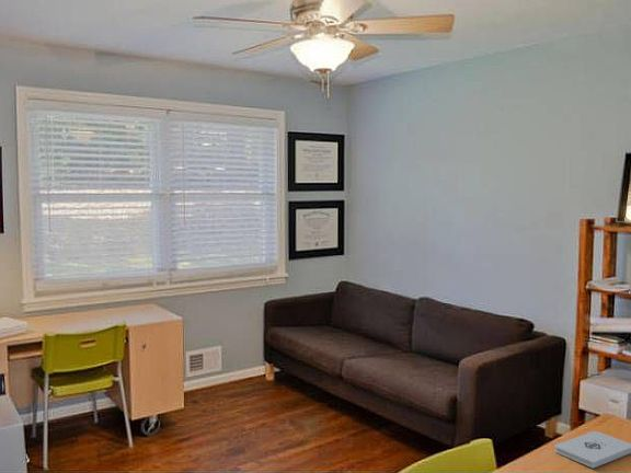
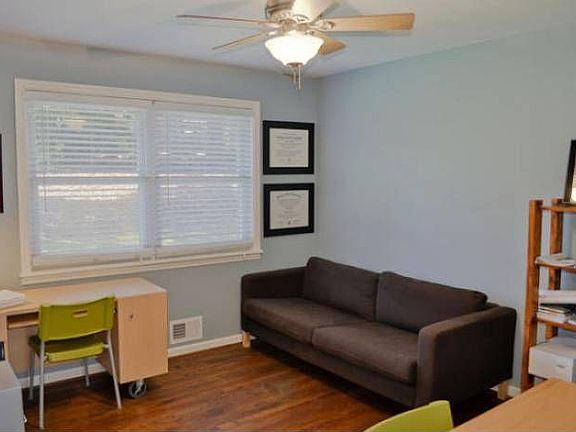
- notepad [553,430,631,470]
